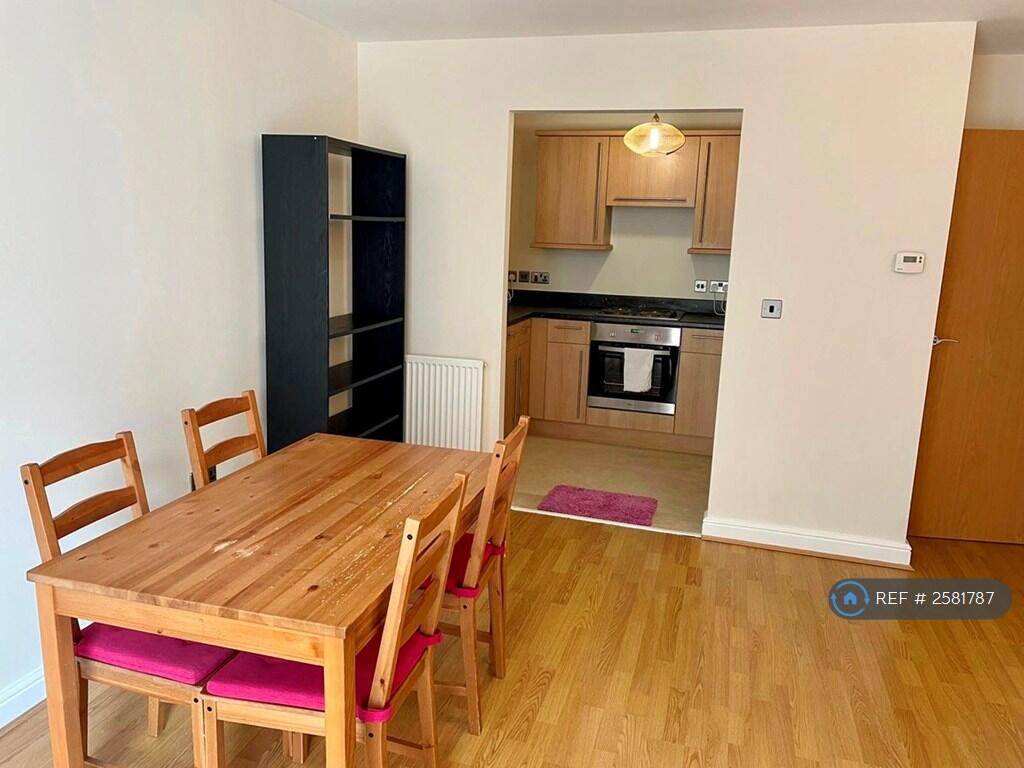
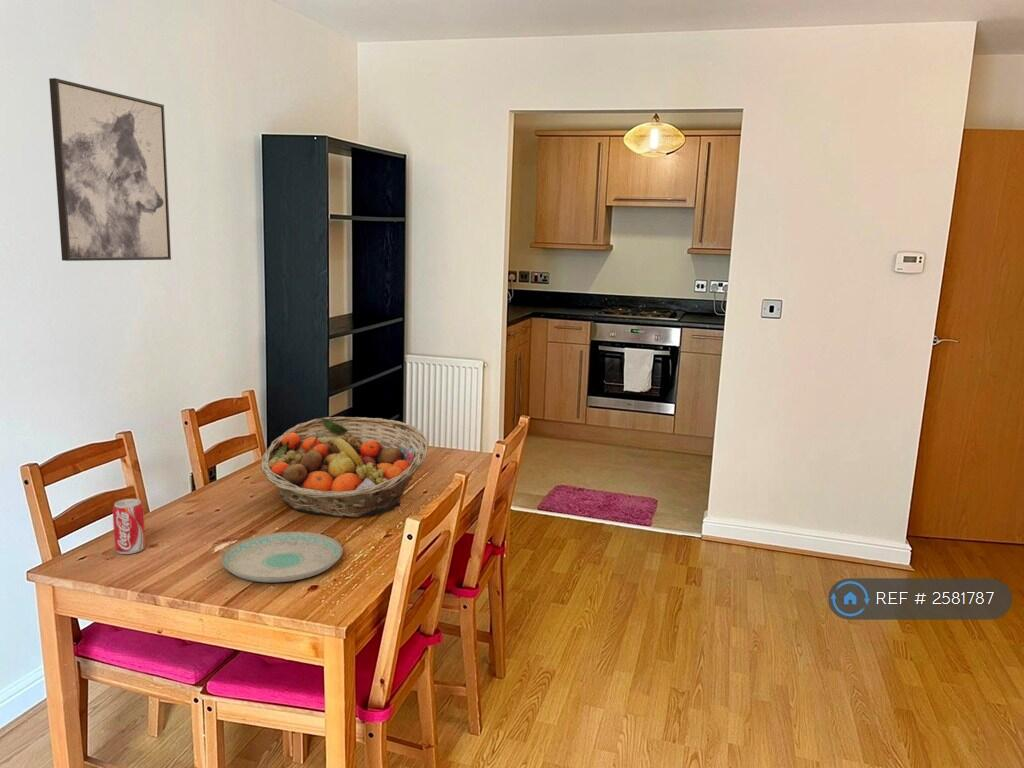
+ beverage can [112,498,146,555]
+ wall art [48,77,172,262]
+ fruit basket [260,416,429,518]
+ plate [220,531,344,583]
